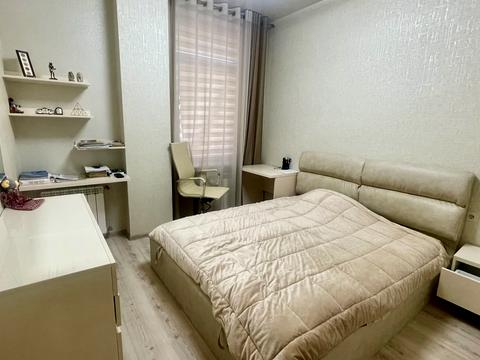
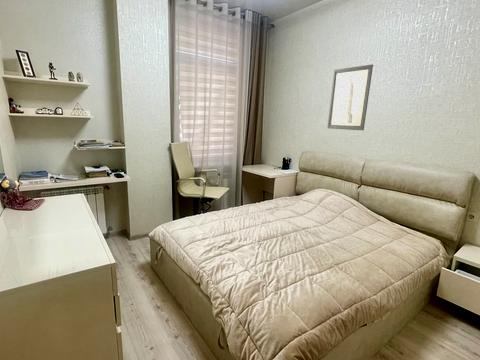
+ wall art [327,64,374,131]
